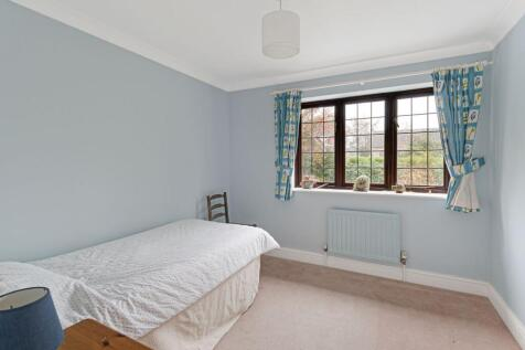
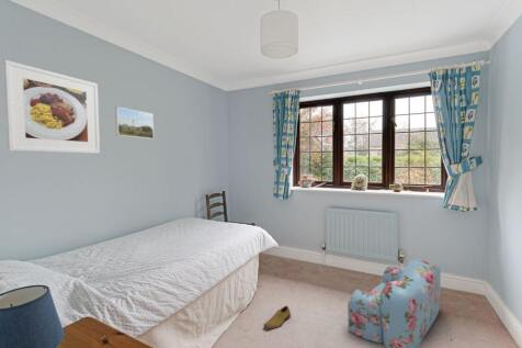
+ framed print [3,59,101,155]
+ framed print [114,106,155,141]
+ shoe [263,305,292,329]
+ armchair [347,258,442,348]
